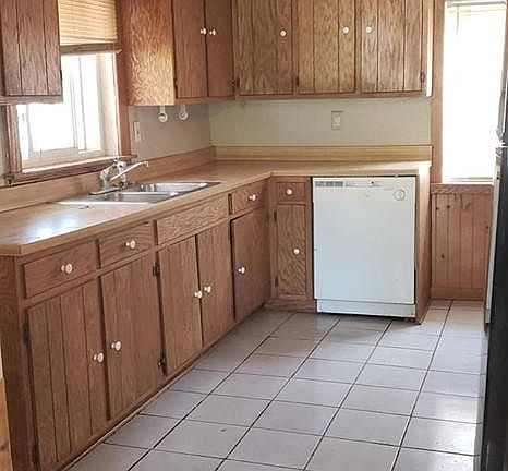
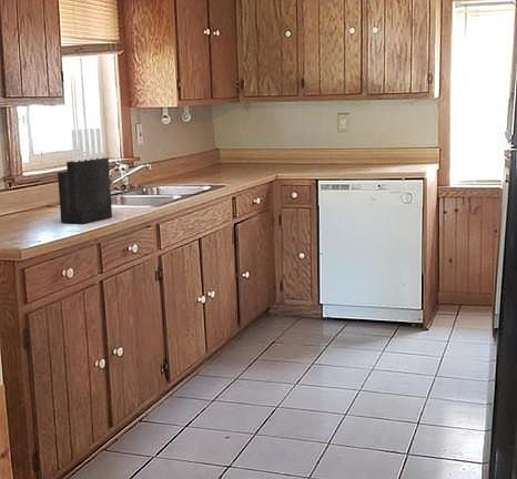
+ knife block [57,128,113,225]
